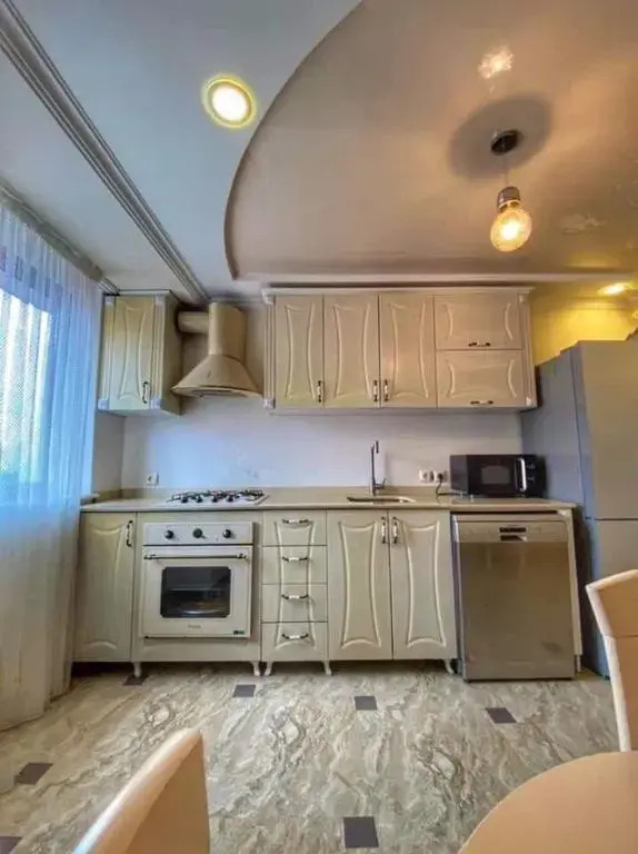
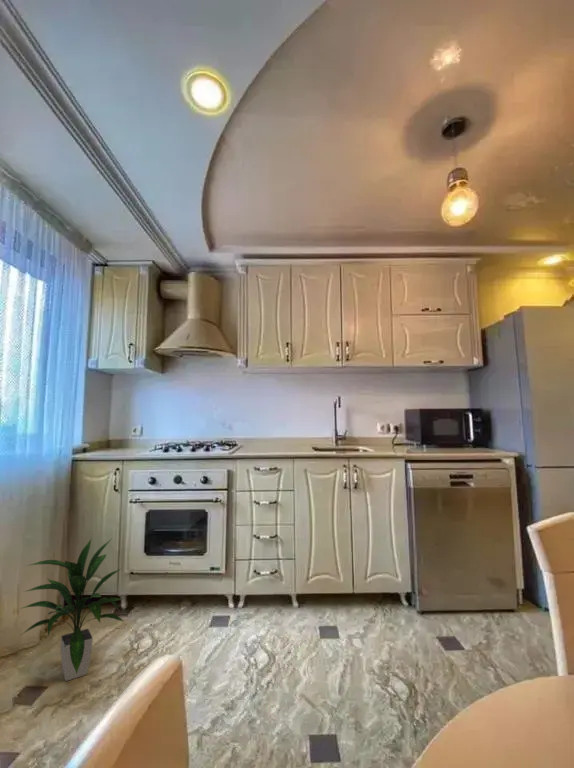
+ indoor plant [18,538,126,682]
